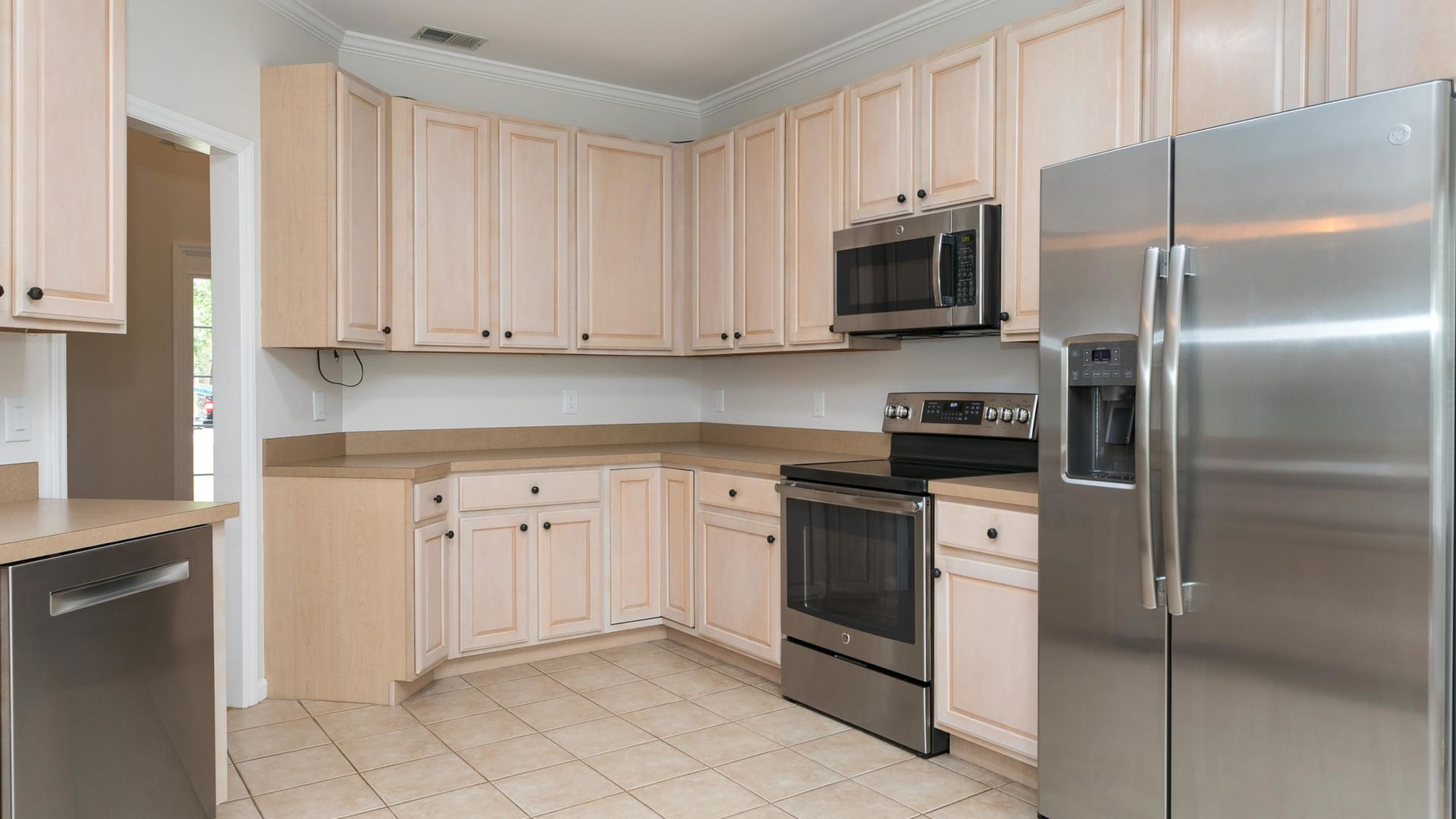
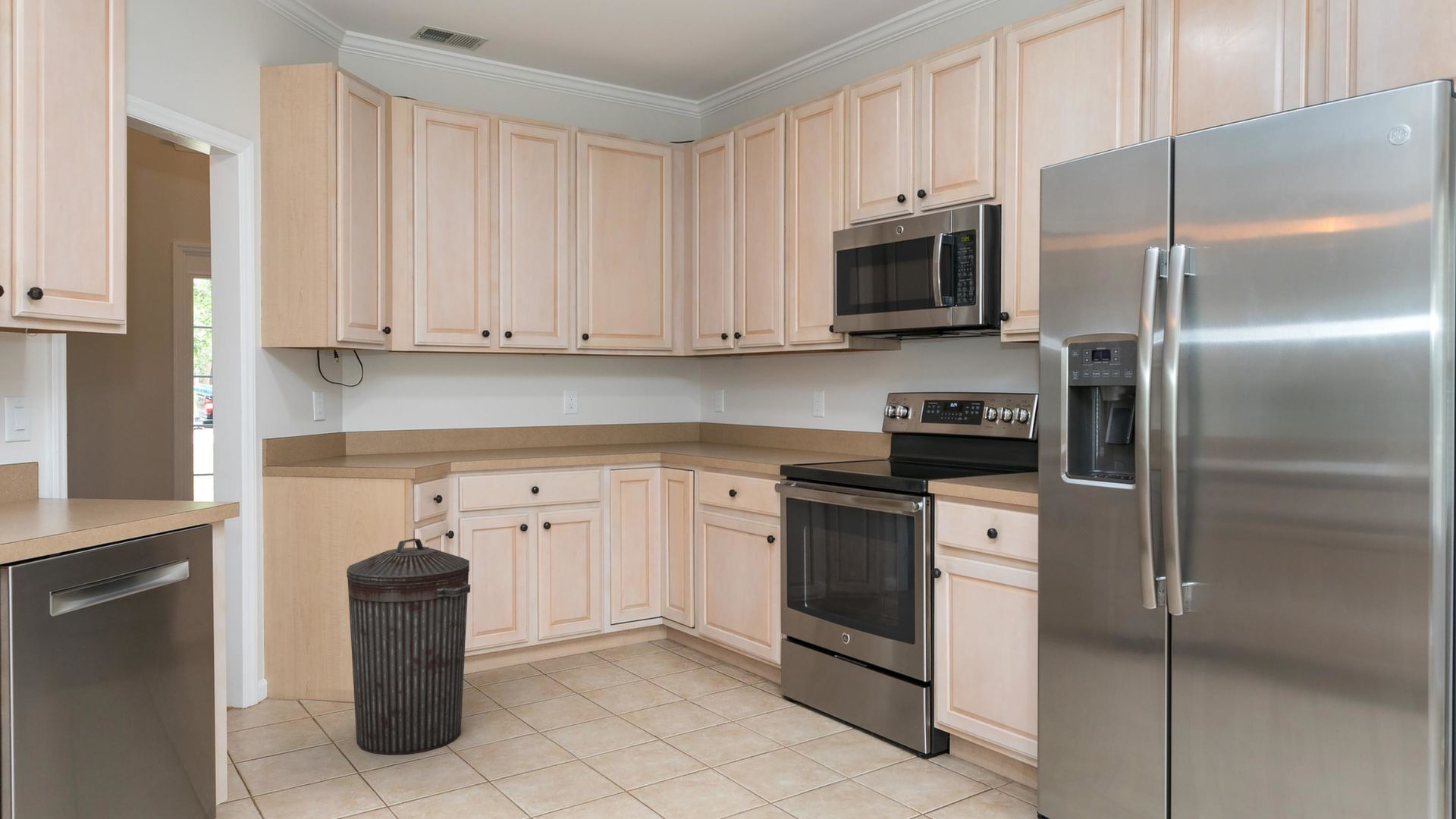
+ trash can [346,538,471,755]
